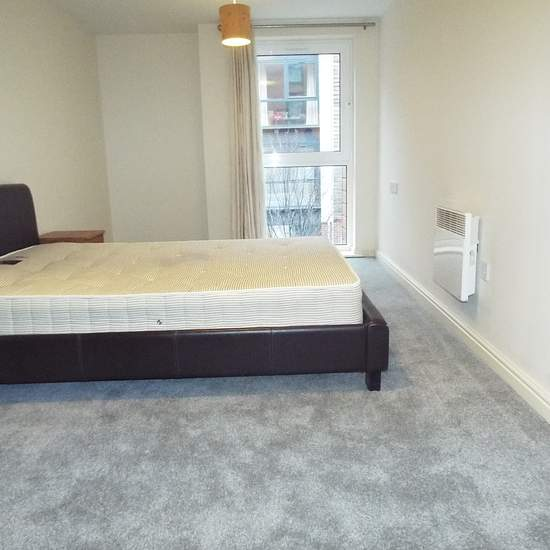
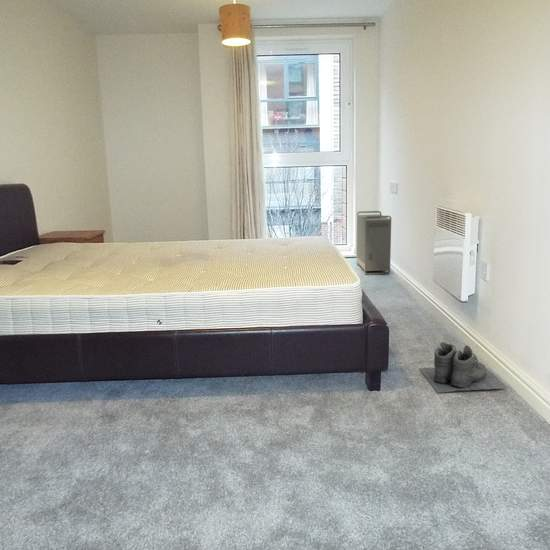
+ boots [419,341,509,394]
+ storage bin [356,210,392,276]
